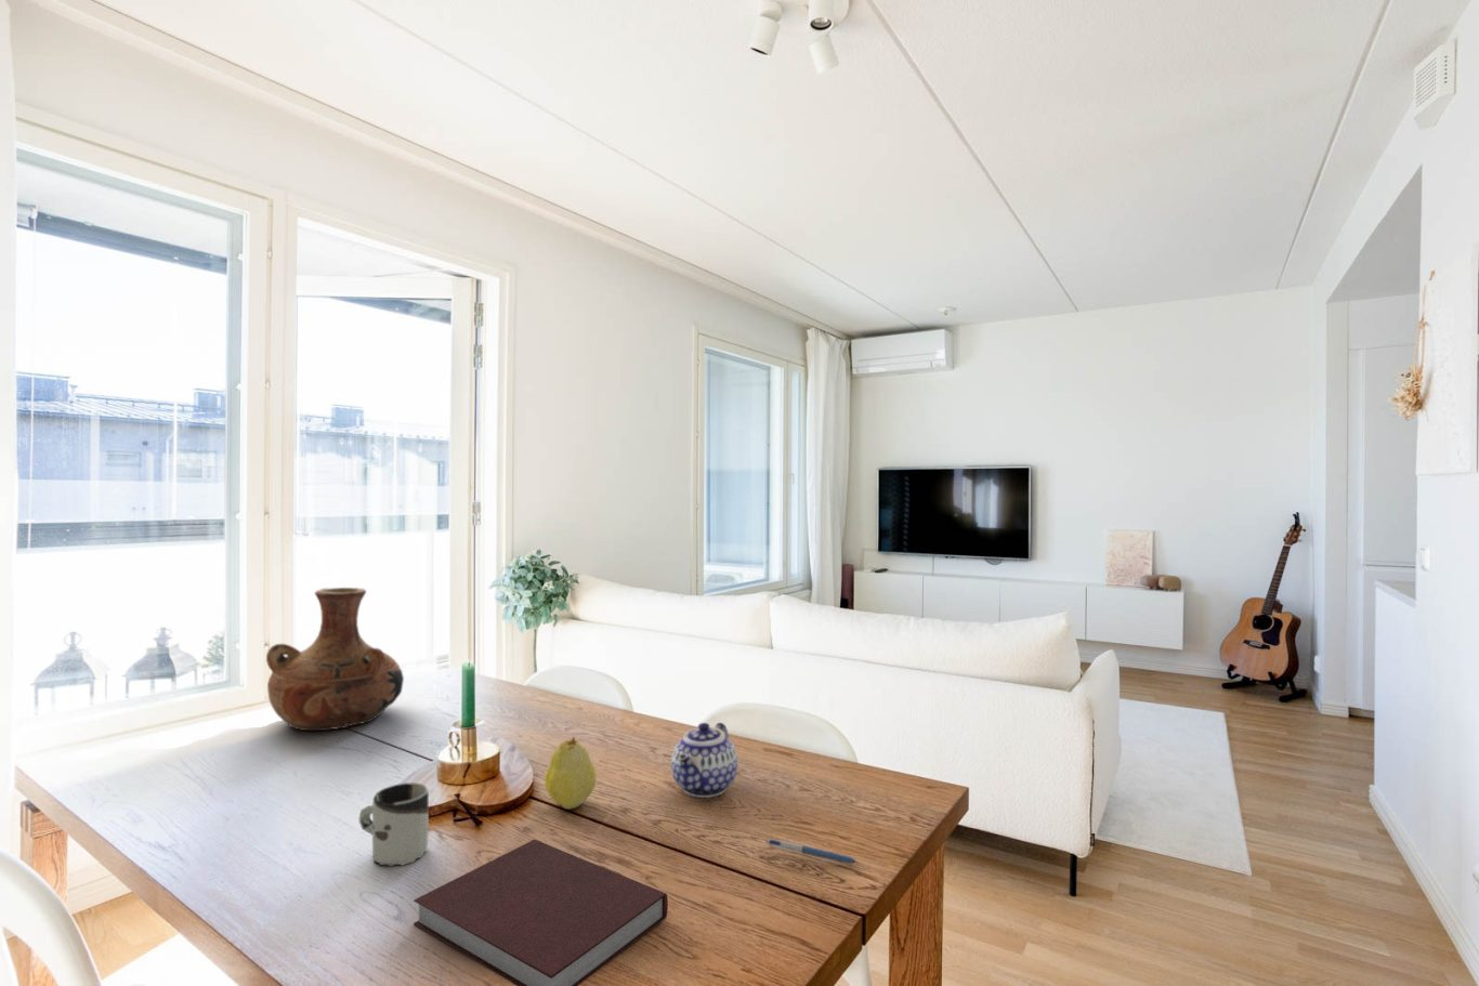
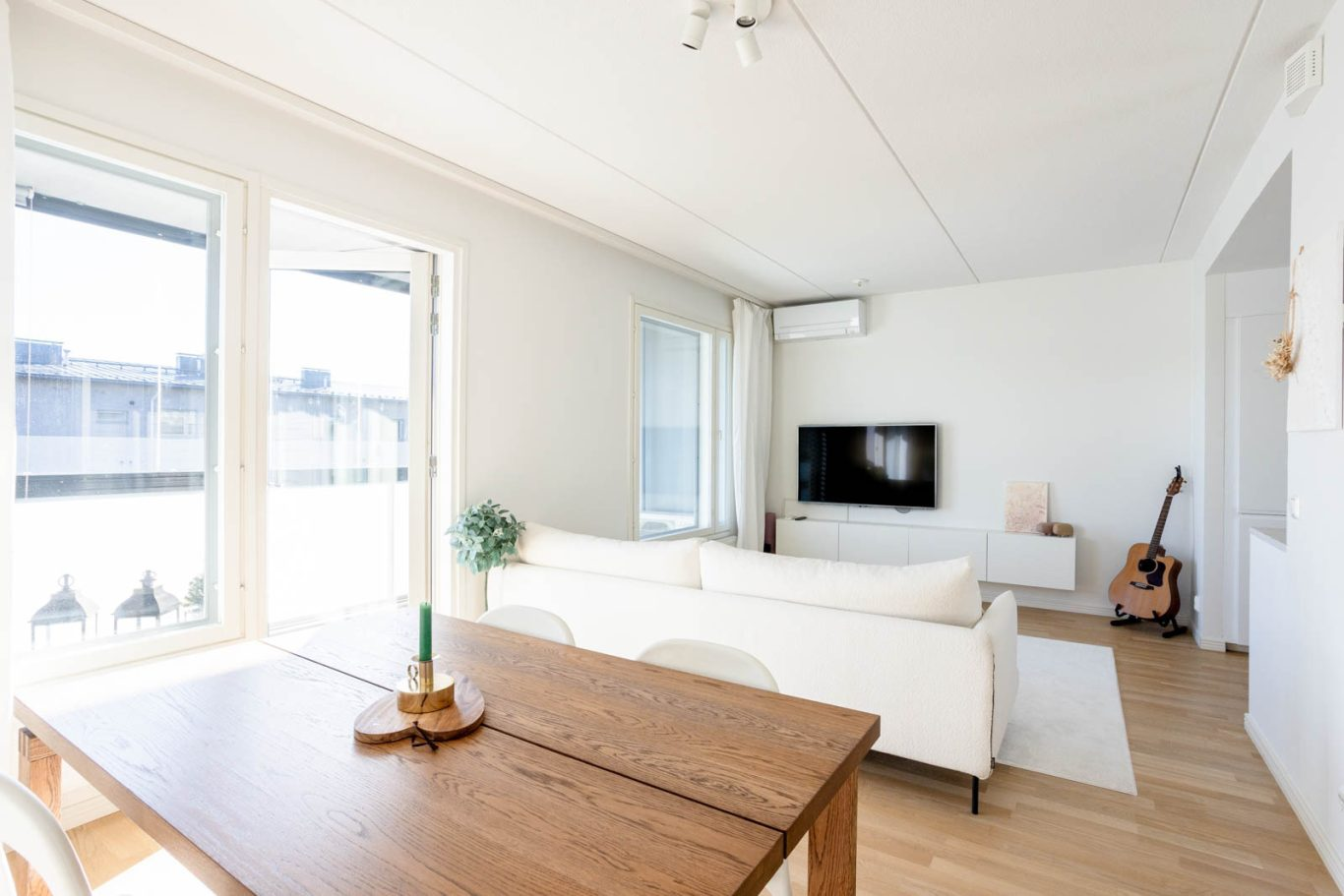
- teapot [670,721,738,799]
- fruit [544,736,598,810]
- cup [359,782,430,867]
- notebook [413,839,669,986]
- pen [765,837,859,865]
- vase [265,587,405,732]
